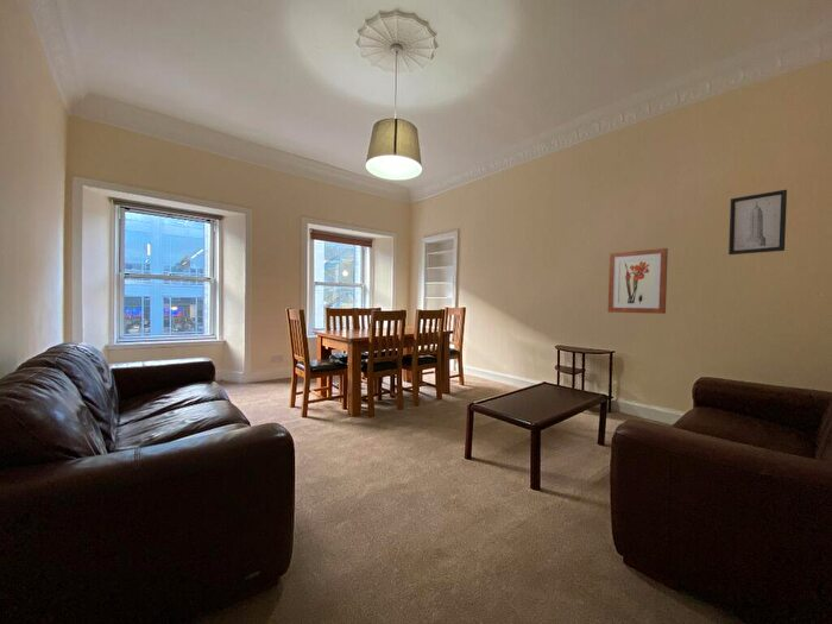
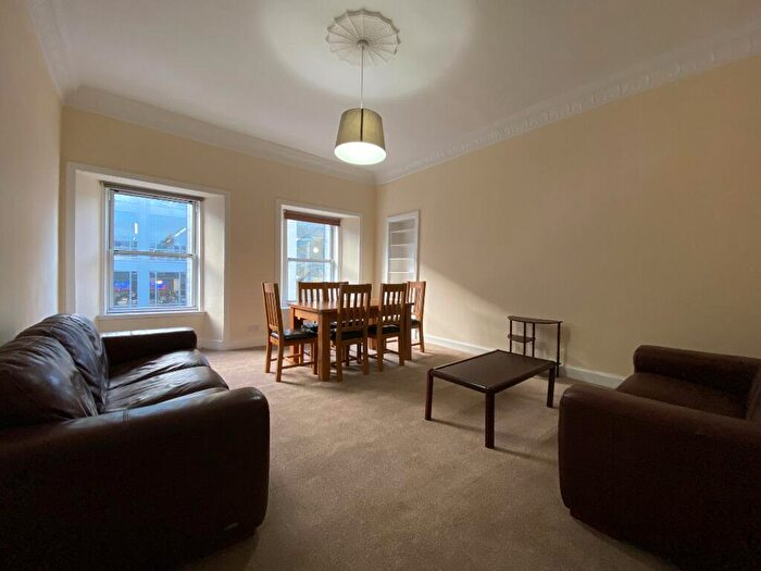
- wall art [727,189,788,256]
- wall art [607,247,669,315]
